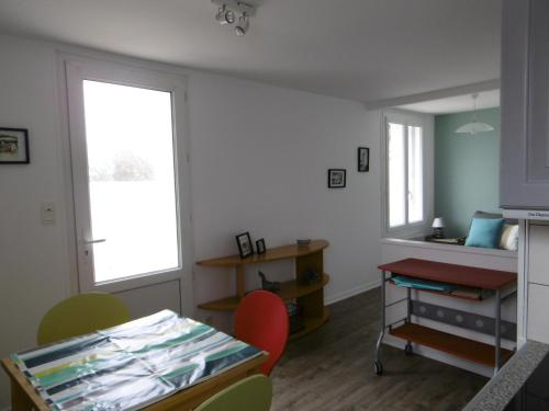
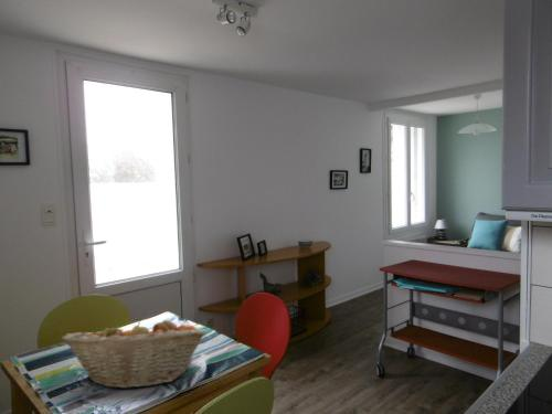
+ fruit basket [60,317,208,390]
